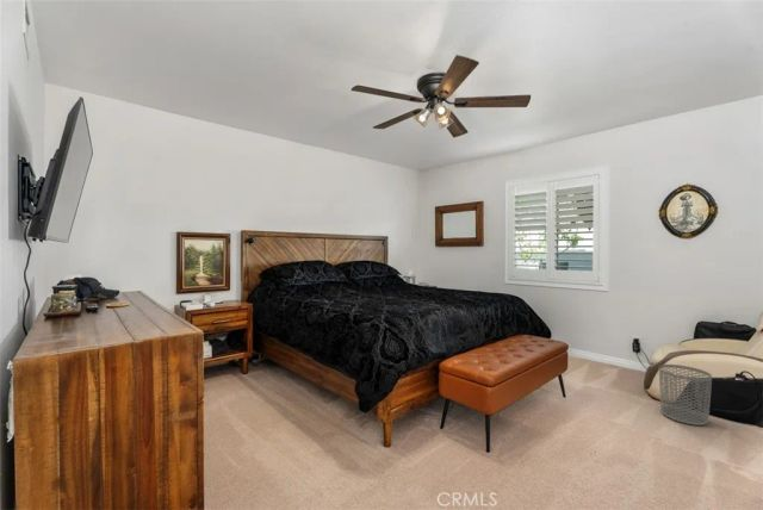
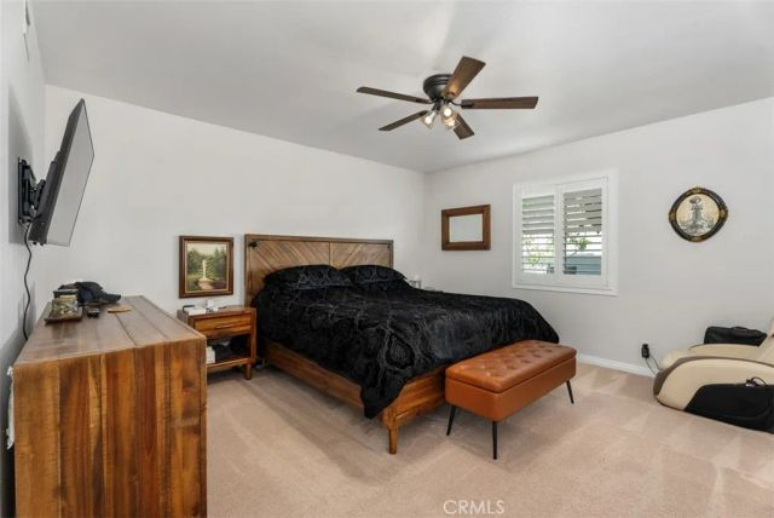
- waste bin [658,363,713,427]
